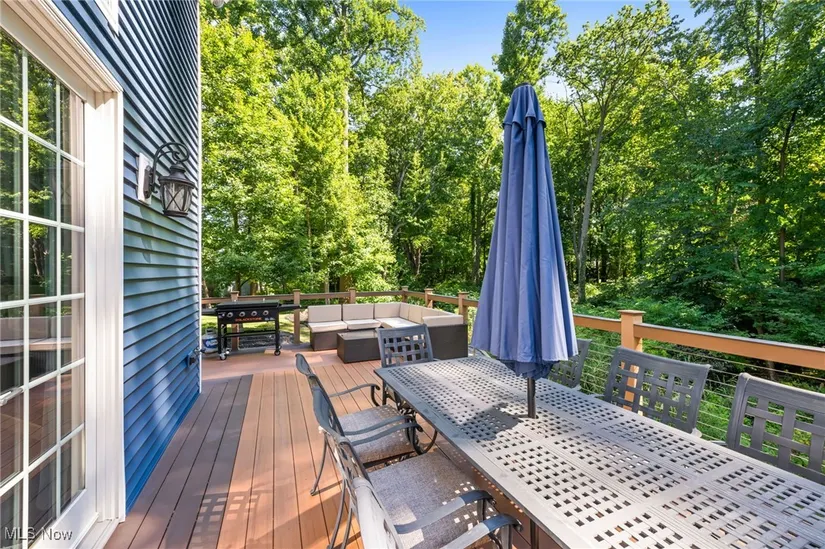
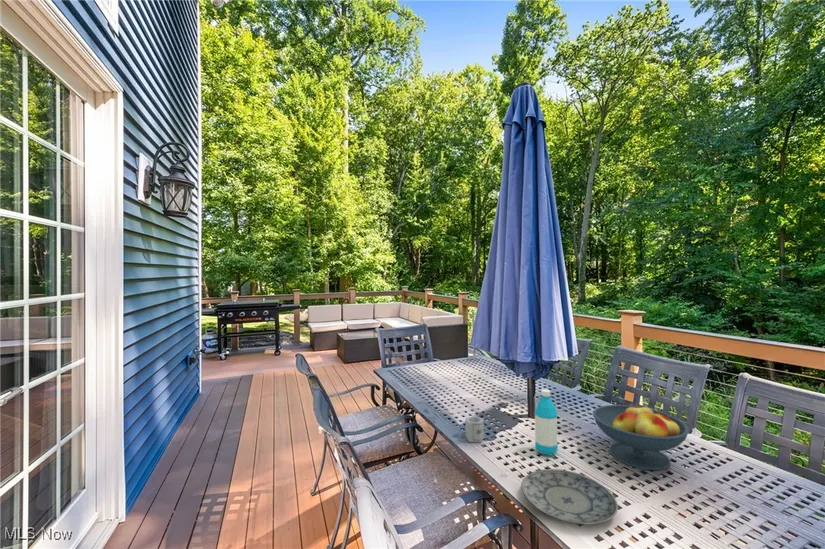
+ water bottle [534,388,559,457]
+ fruit bowl [592,402,690,471]
+ plate [521,468,619,526]
+ cup [464,415,485,444]
